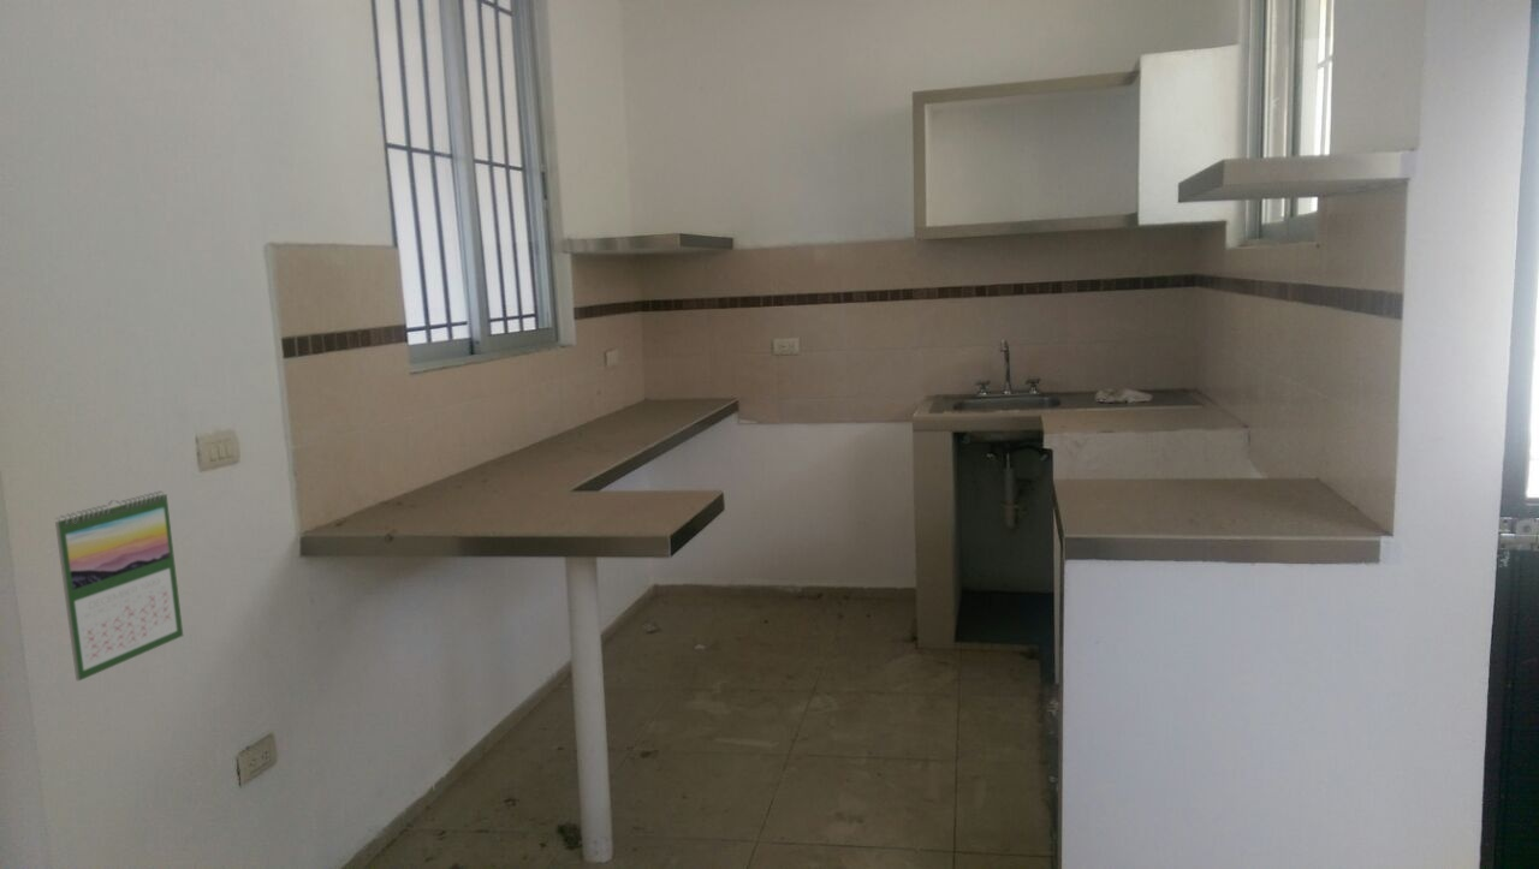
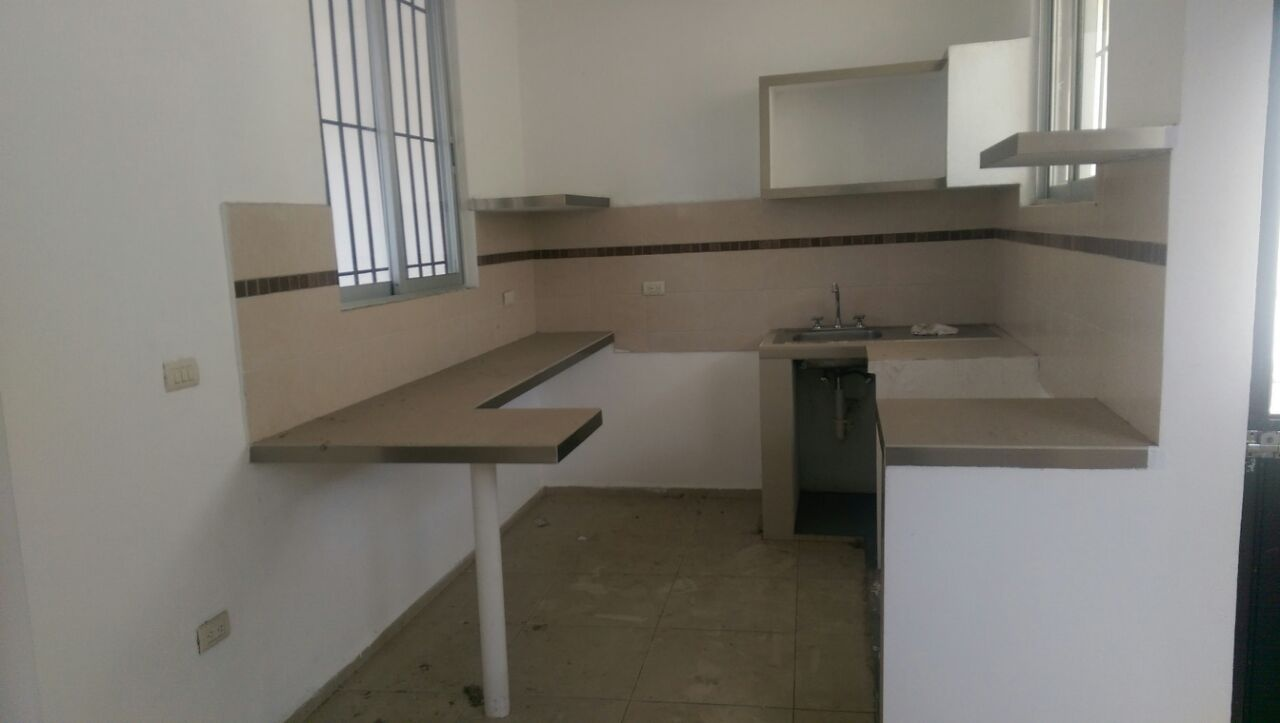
- calendar [54,489,184,681]
